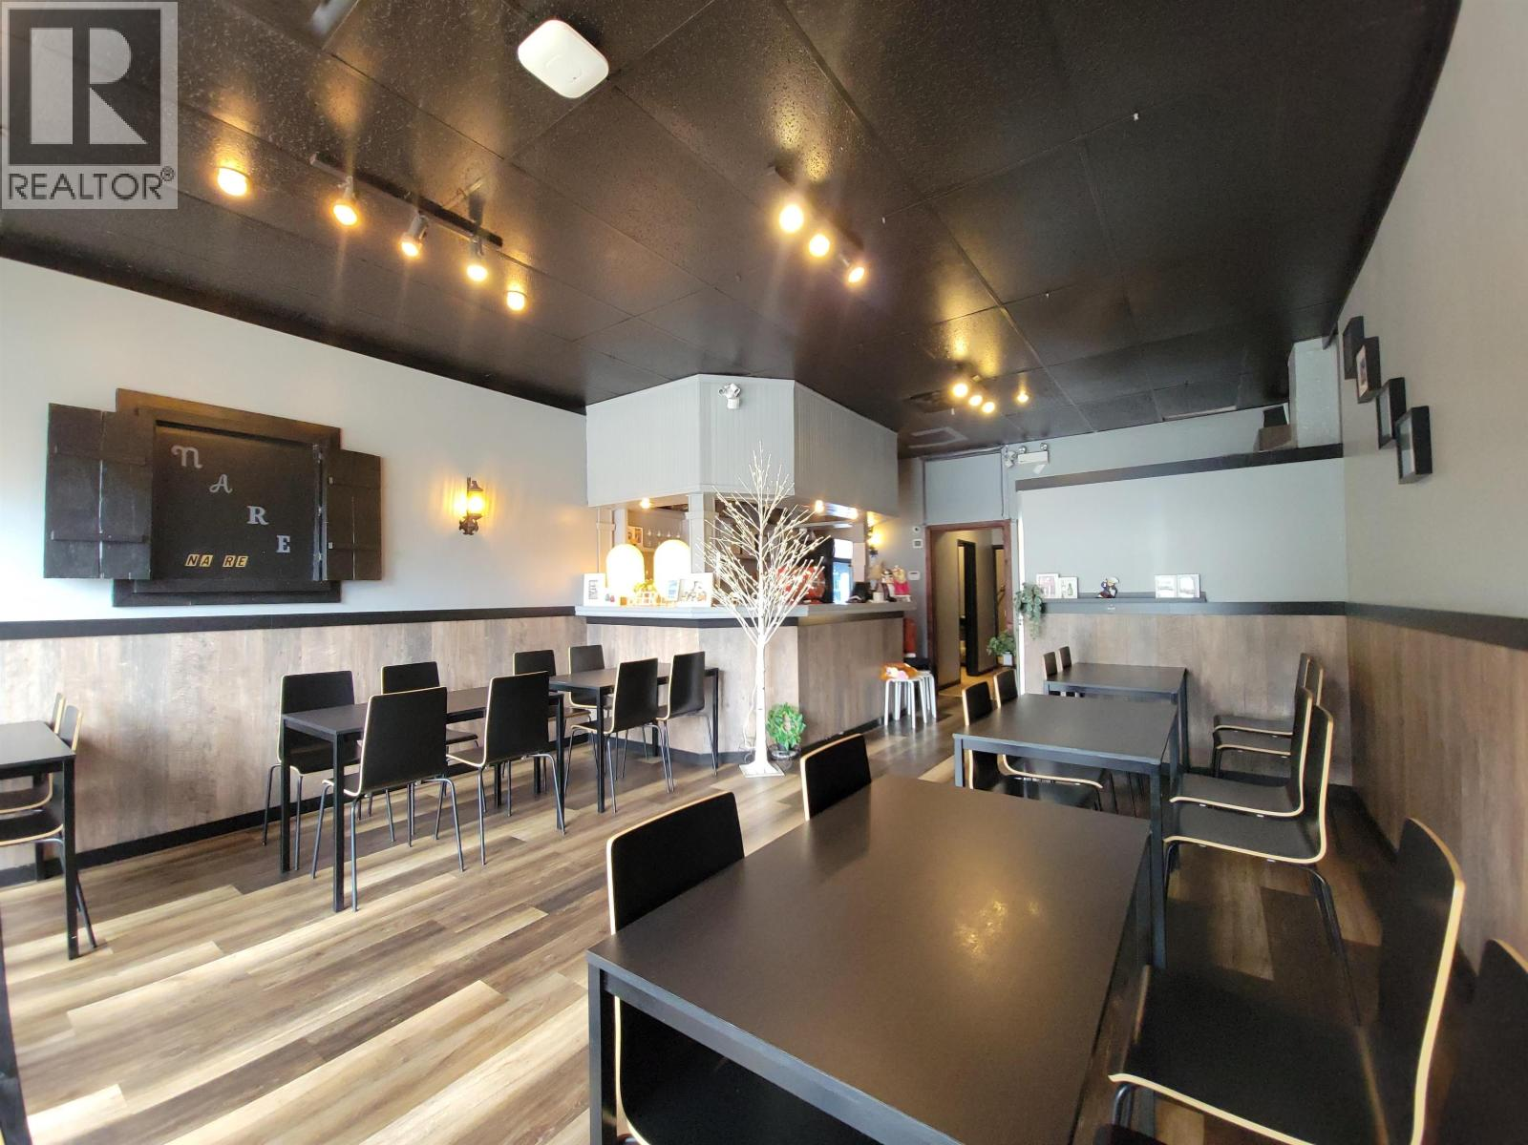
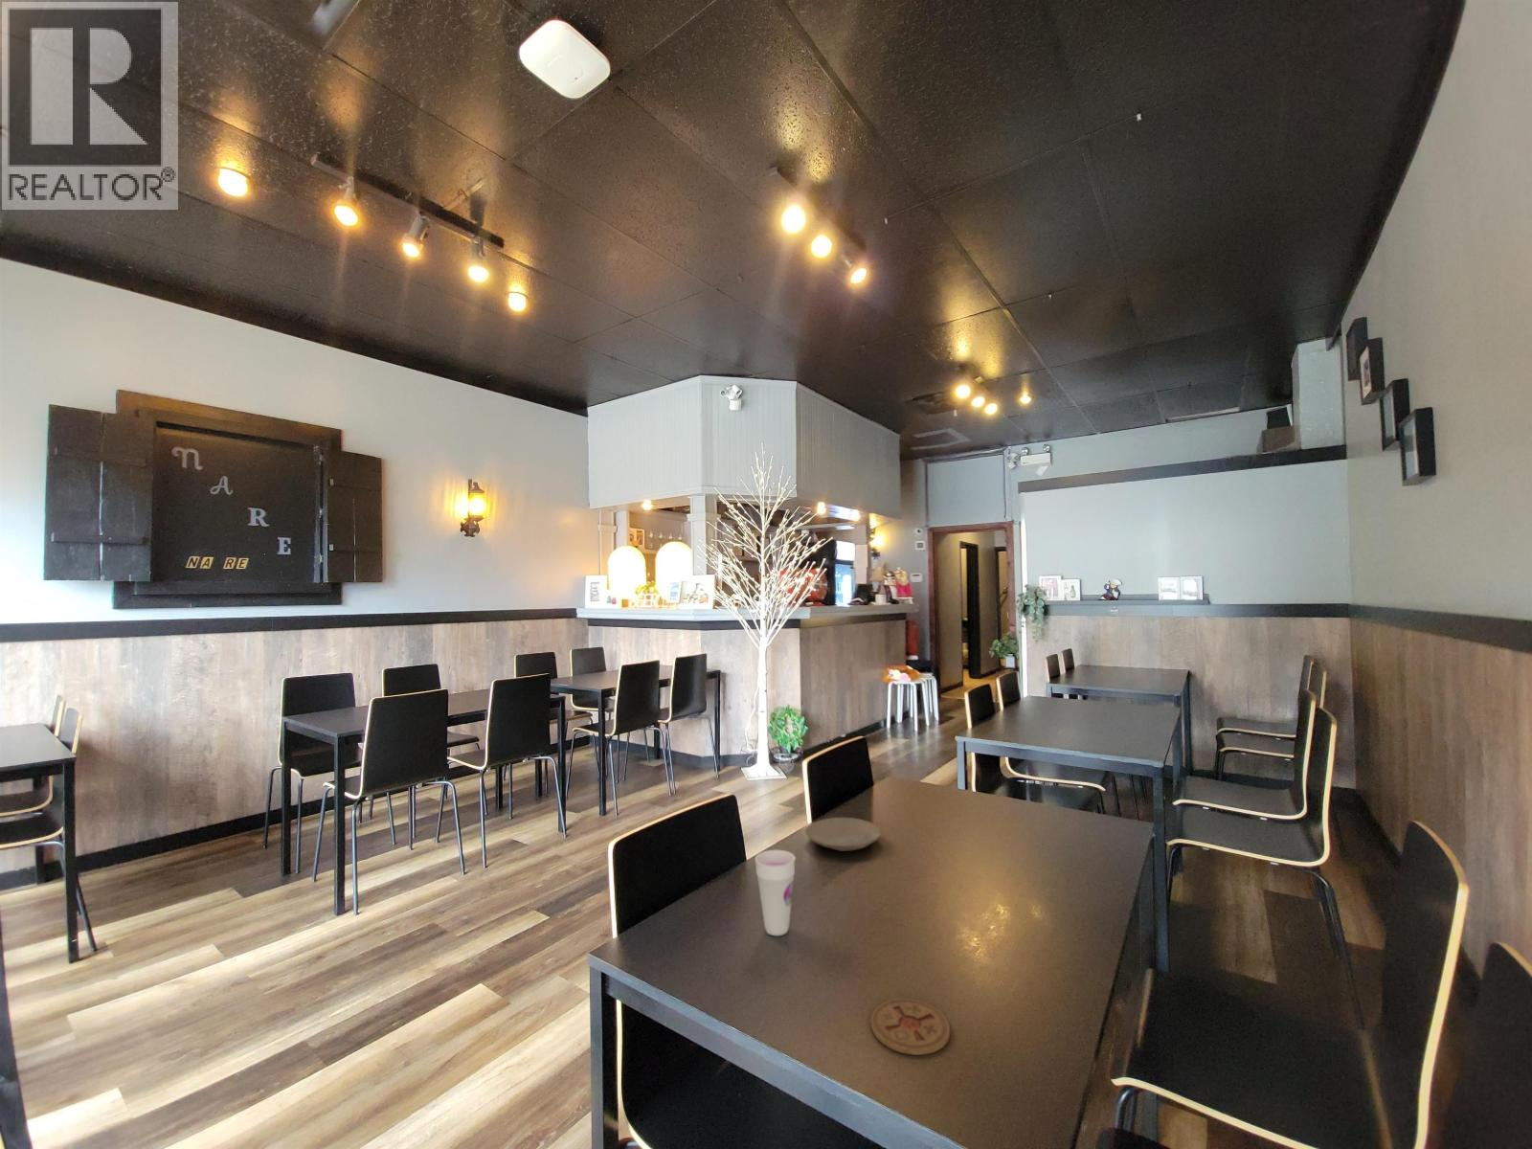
+ plate [805,817,882,852]
+ cup [754,850,796,937]
+ coaster [870,998,951,1056]
